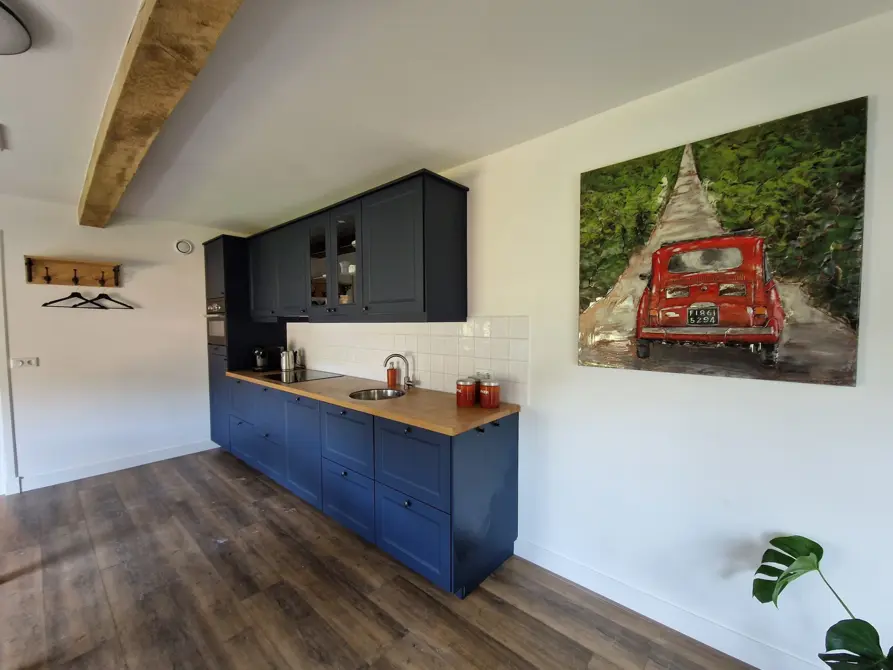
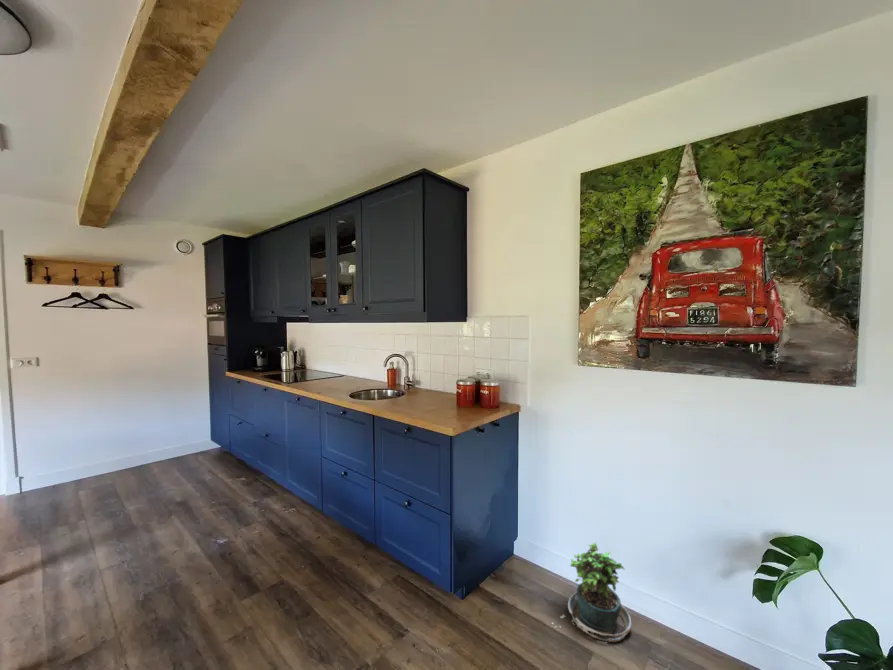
+ potted plant [551,541,633,645]
